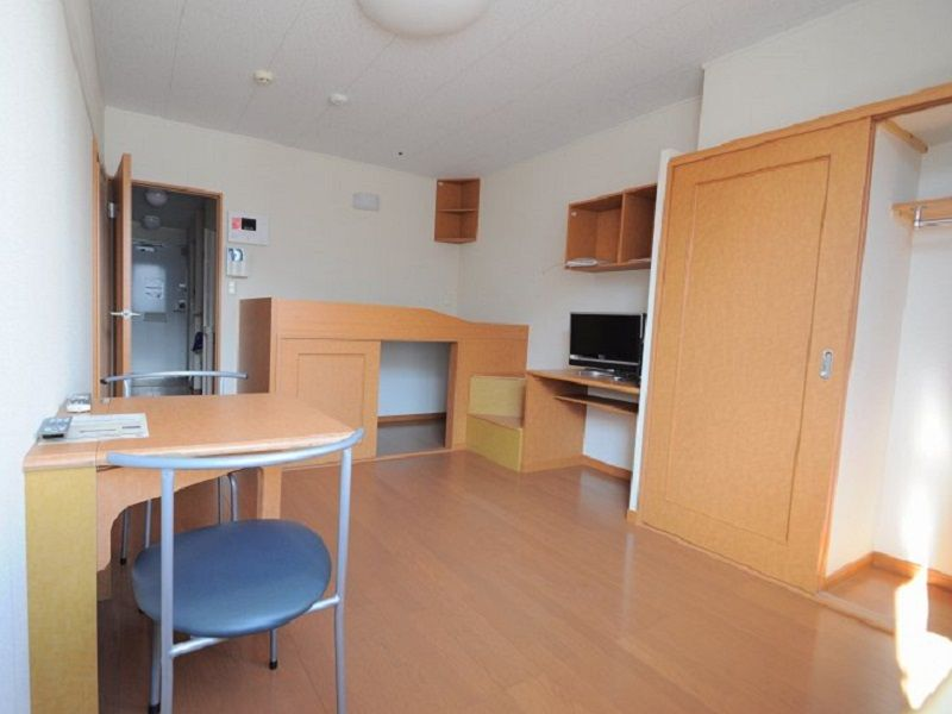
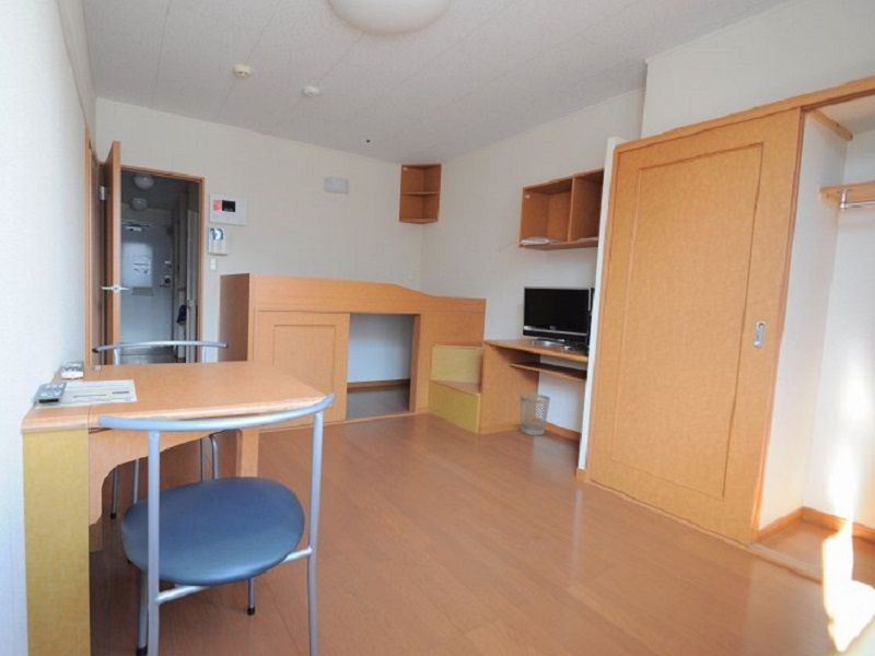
+ wastebasket [520,393,551,436]
